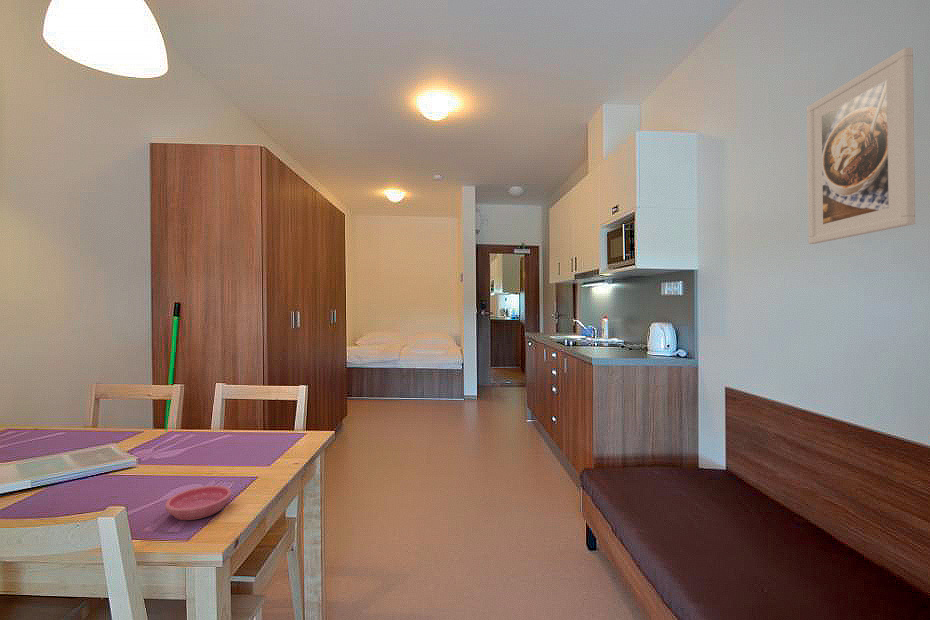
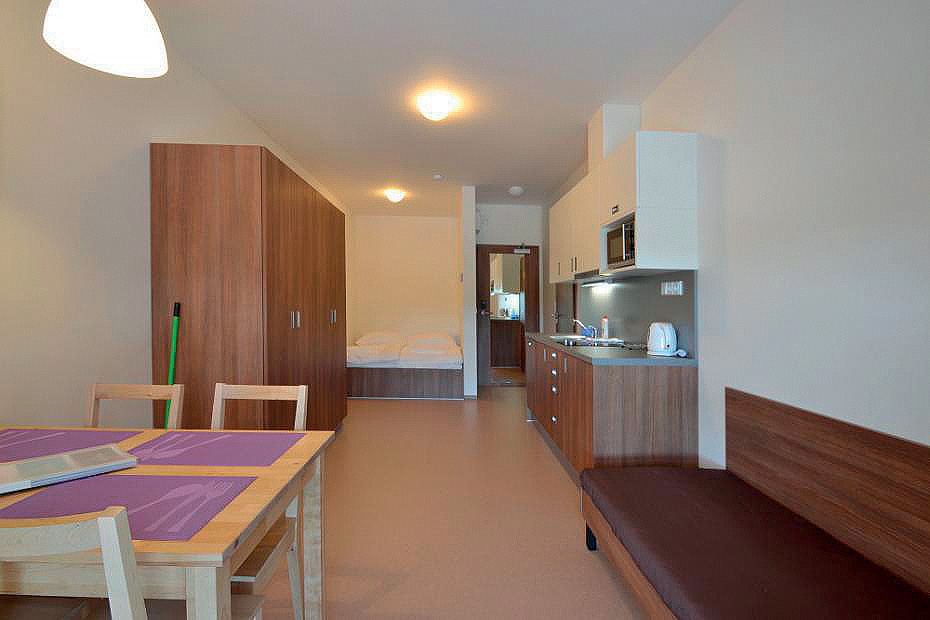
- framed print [806,47,916,245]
- saucer [164,485,232,521]
